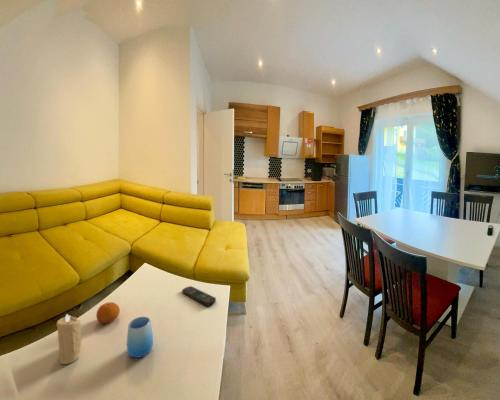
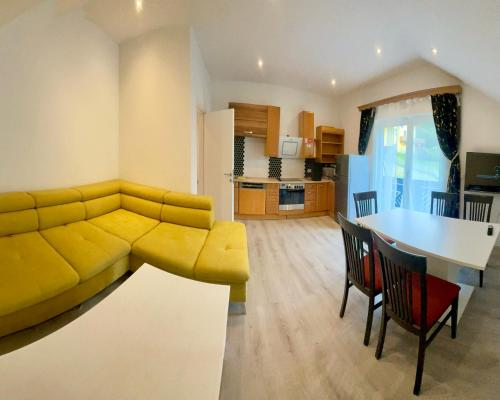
- candle [56,313,83,365]
- cup [126,316,154,359]
- remote control [181,285,217,307]
- fruit [95,301,121,324]
